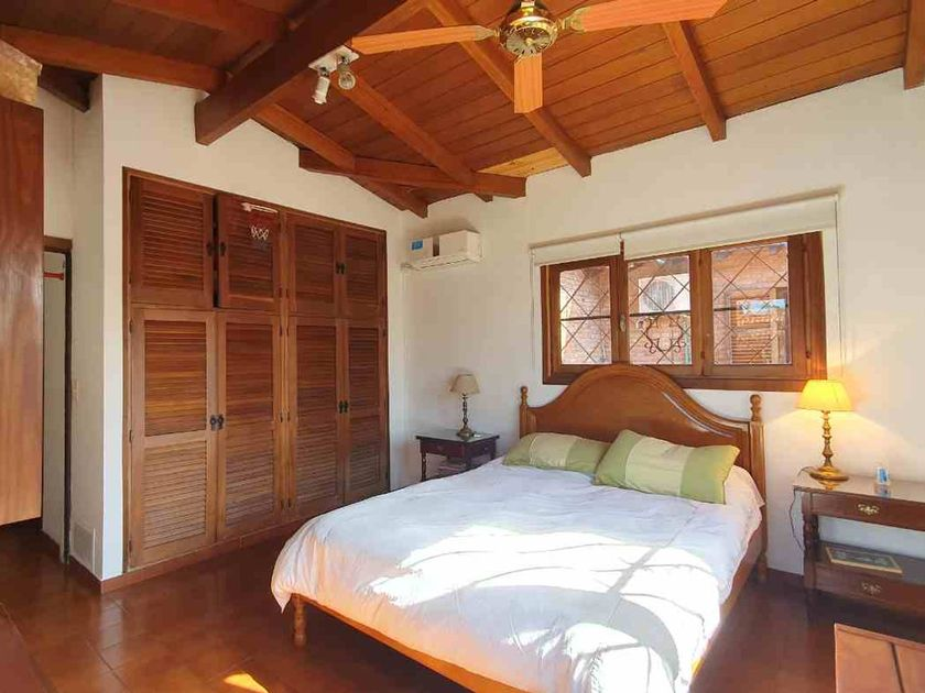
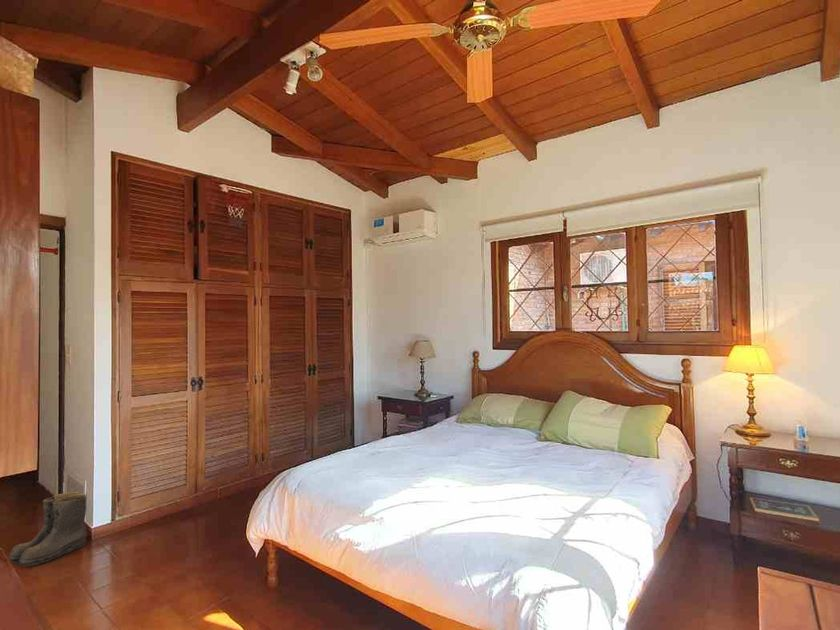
+ boots [8,491,89,567]
